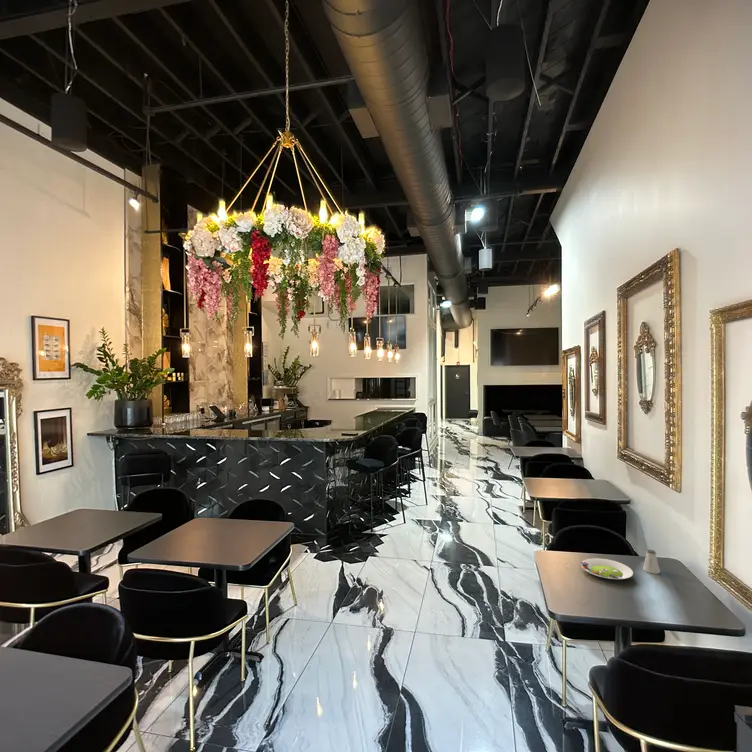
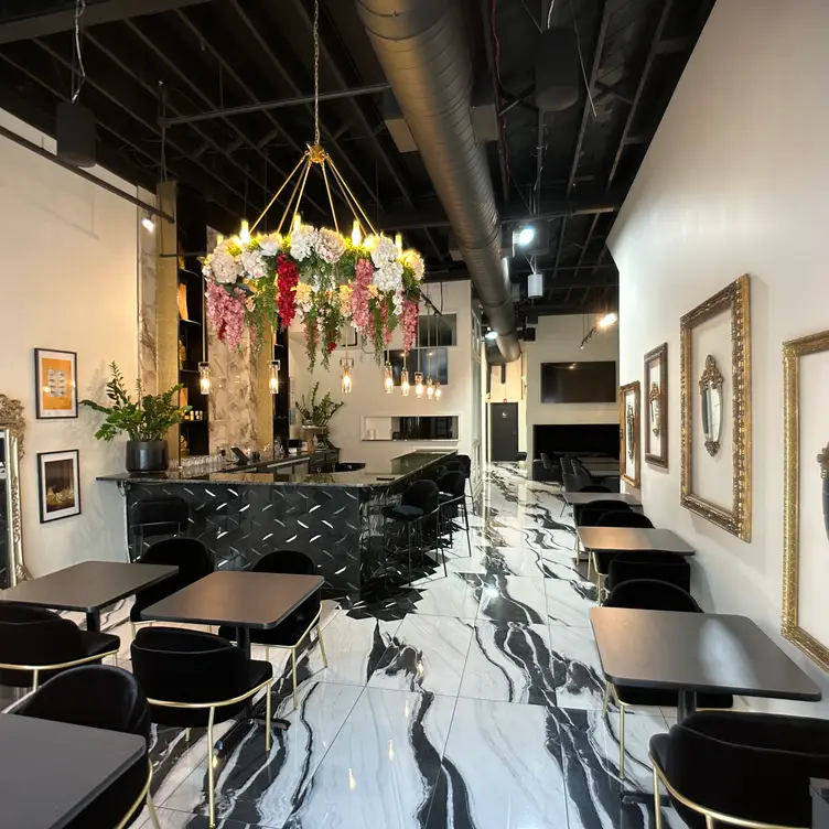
- saltshaker [642,549,661,575]
- salad plate [579,557,634,580]
